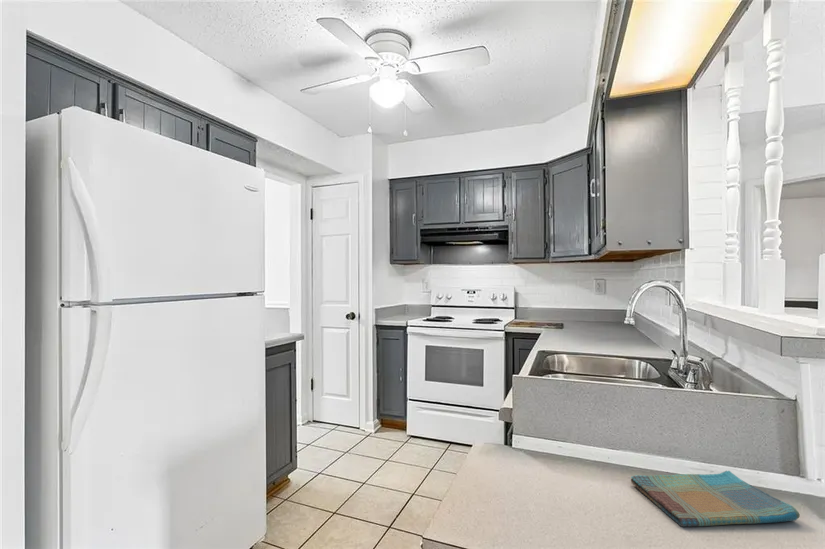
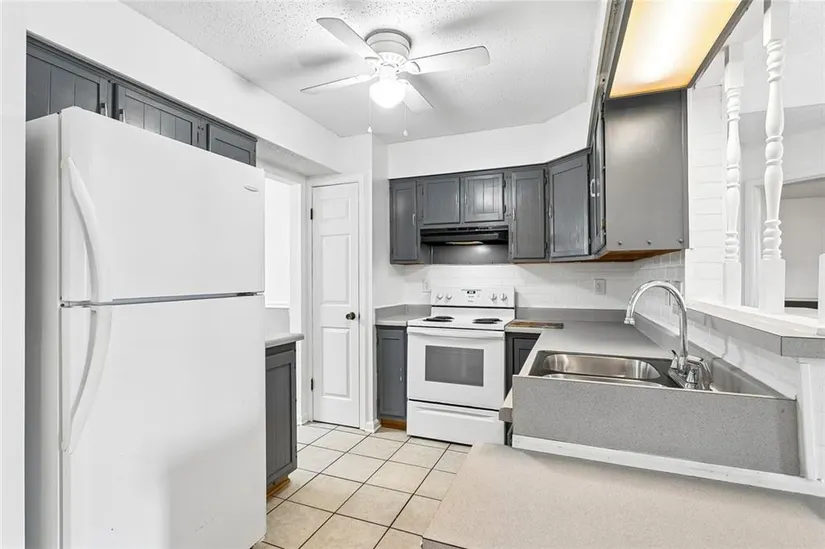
- dish towel [630,470,801,528]
